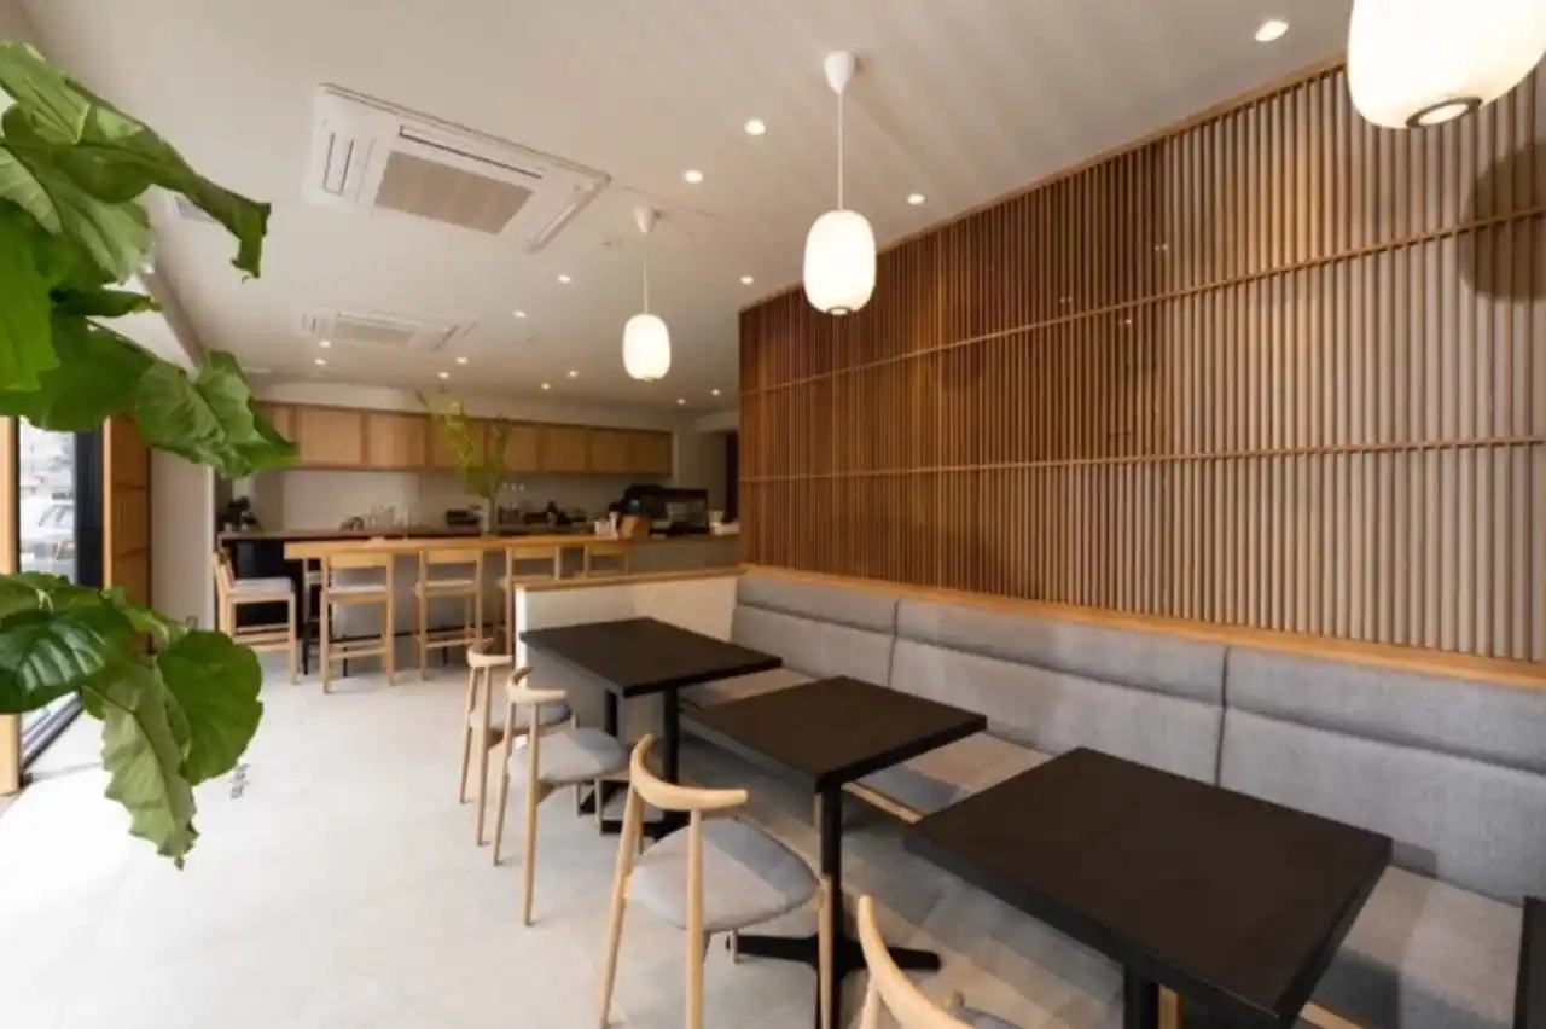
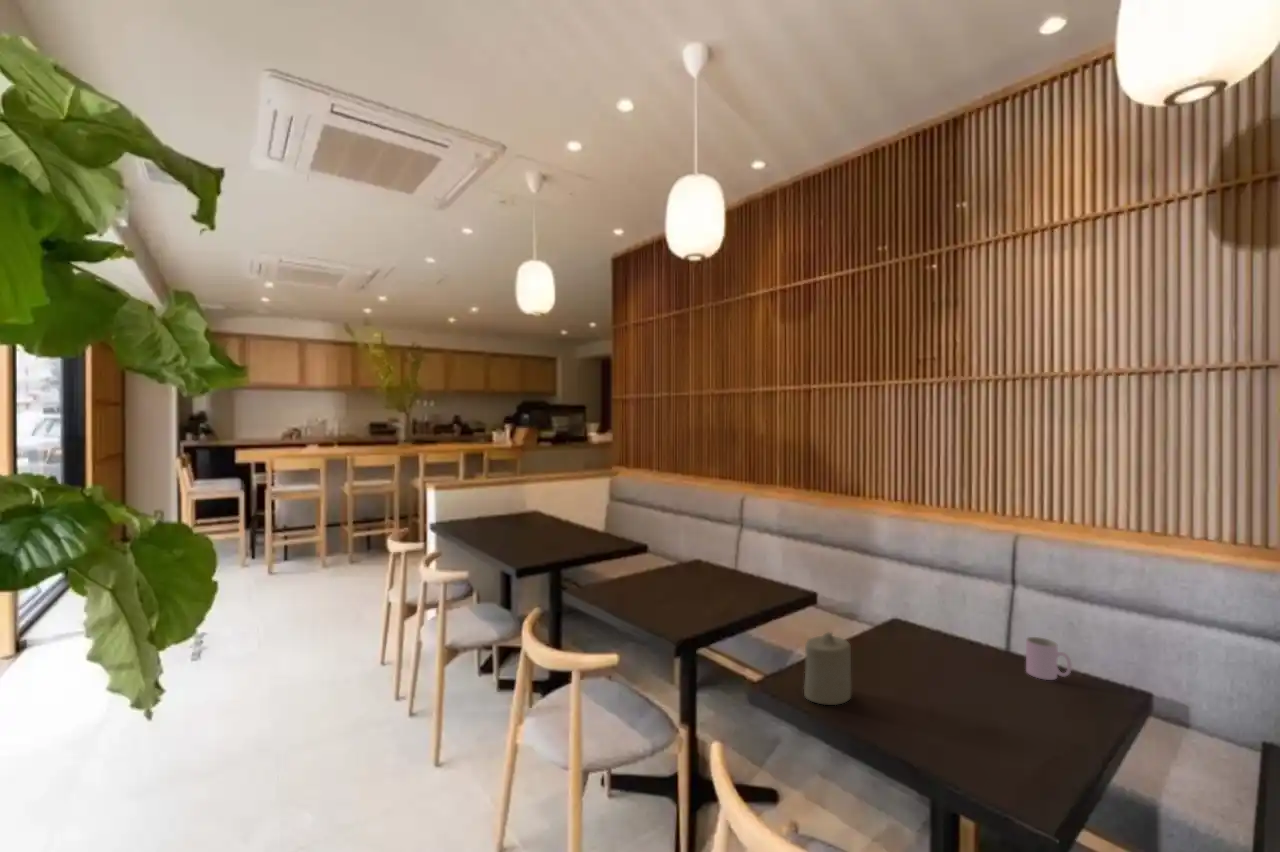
+ cup [1025,636,1073,681]
+ candle [803,631,852,706]
